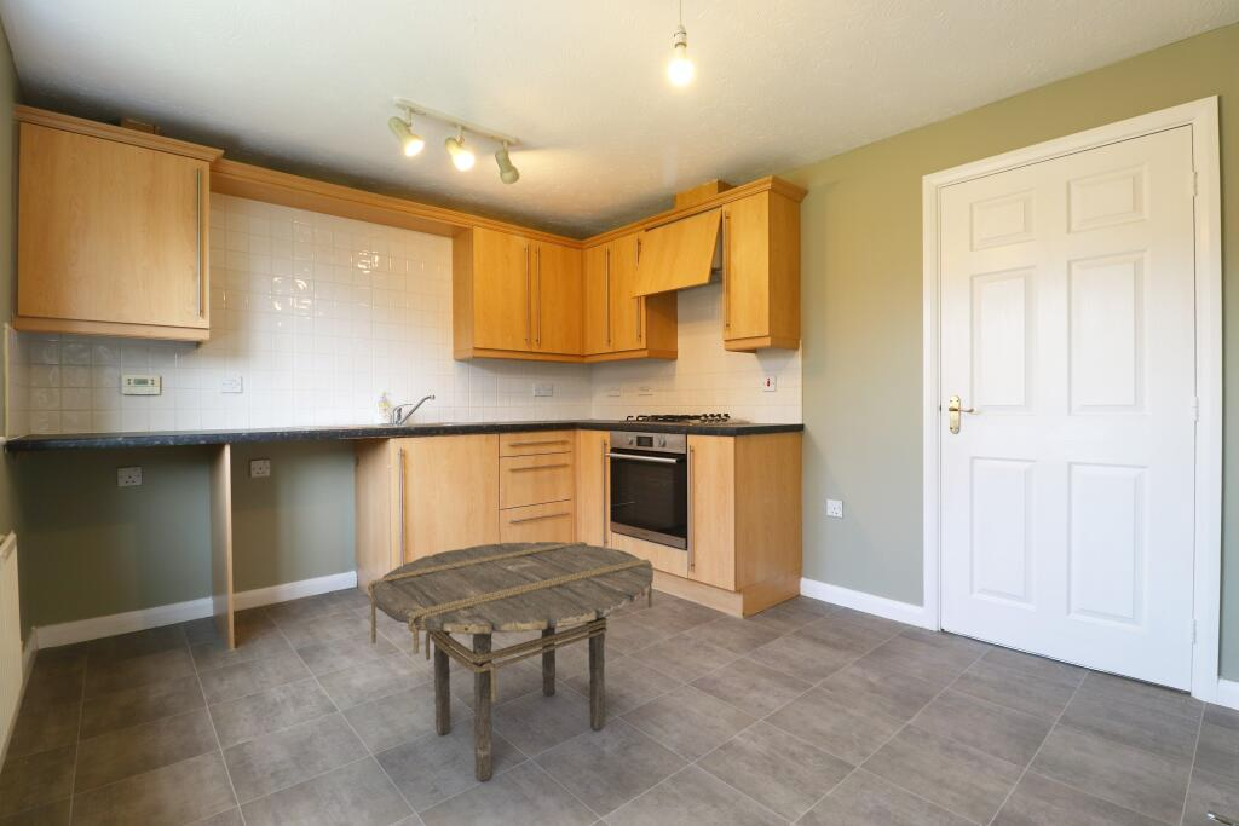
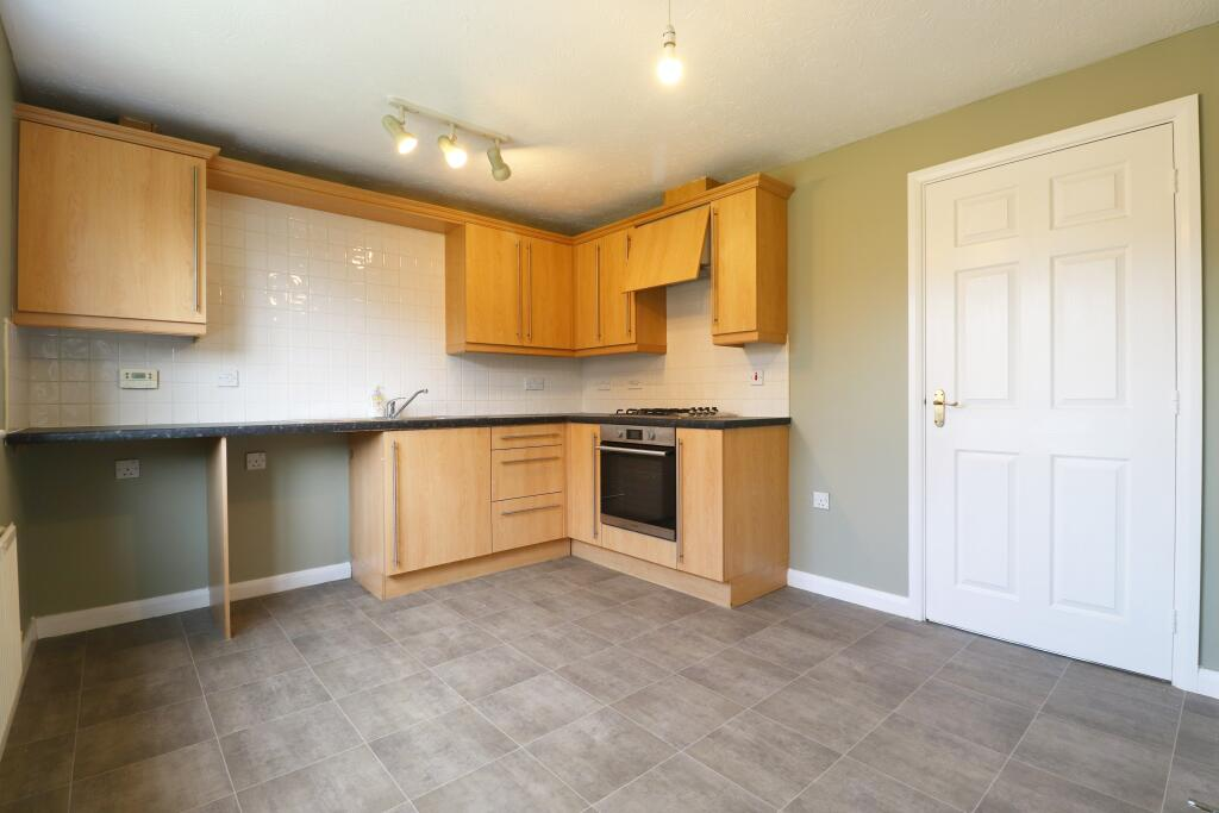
- round table [367,541,655,782]
